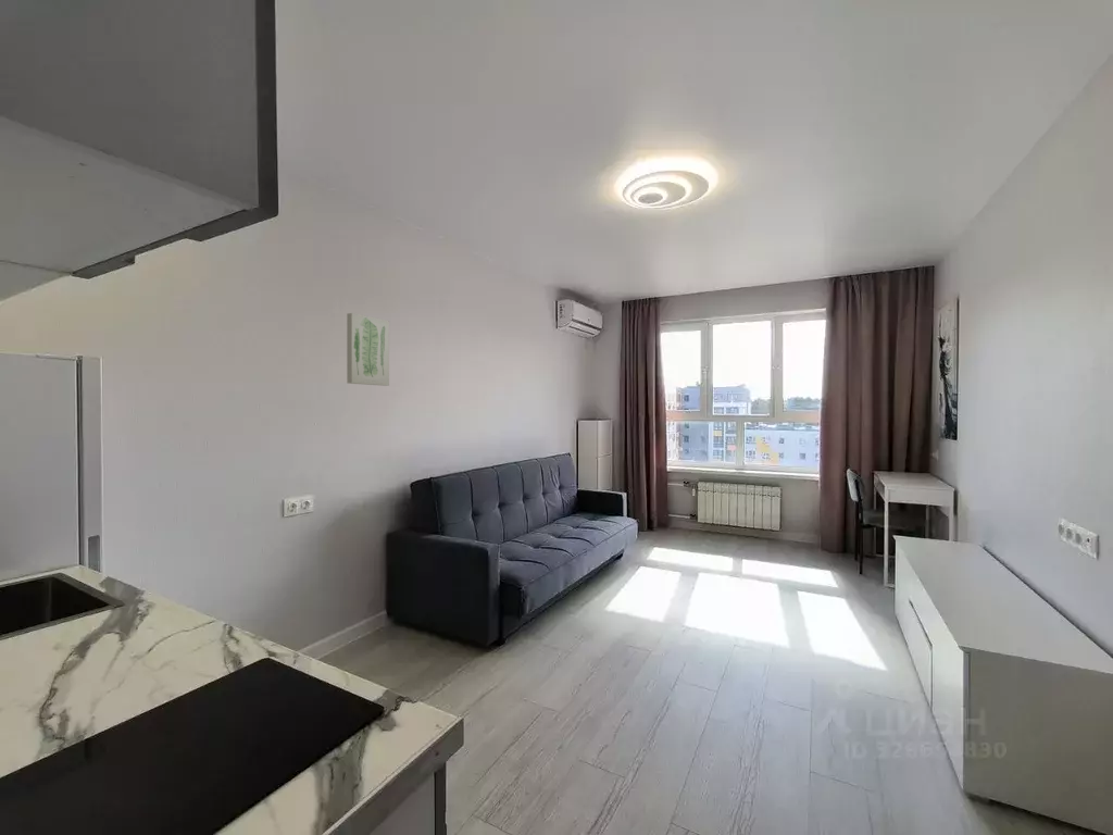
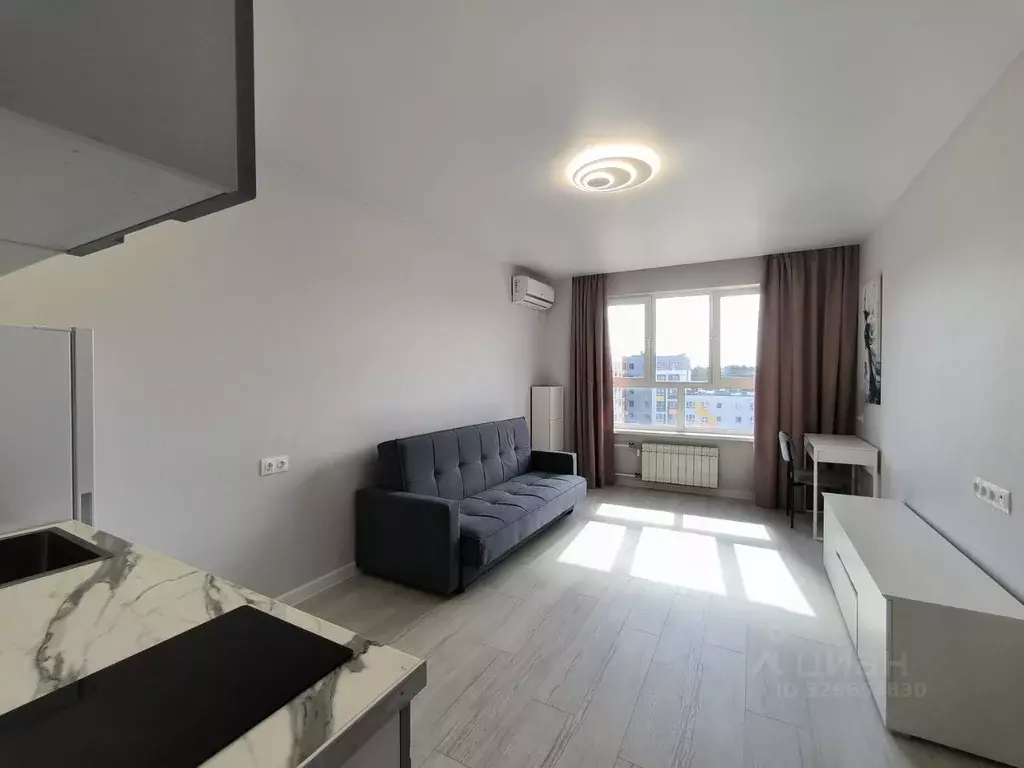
- wall art [346,312,390,387]
